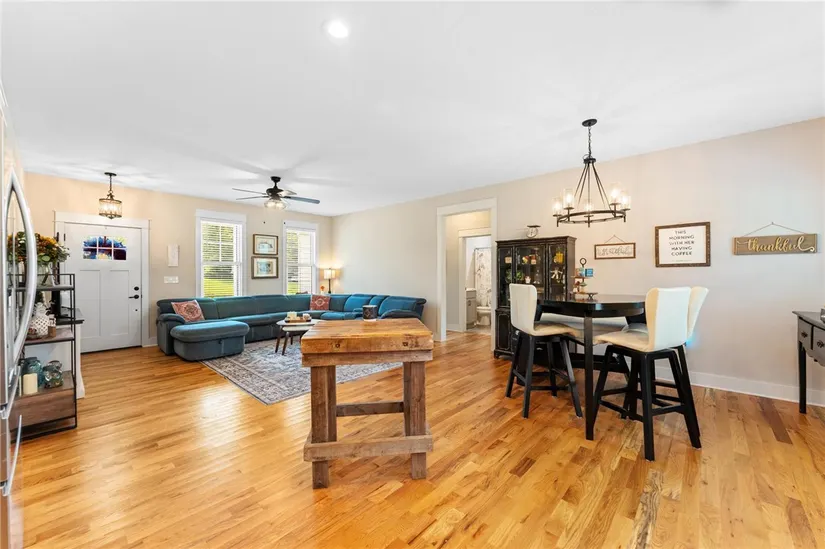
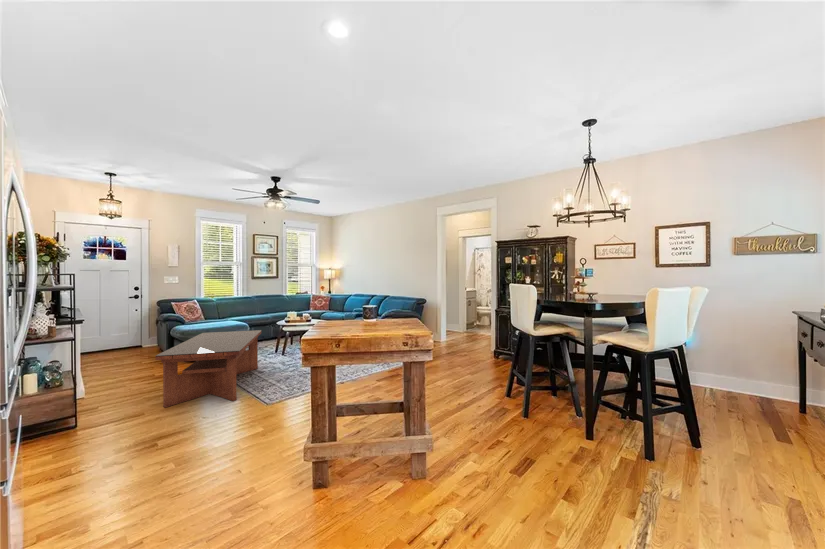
+ coffee table [155,329,262,408]
